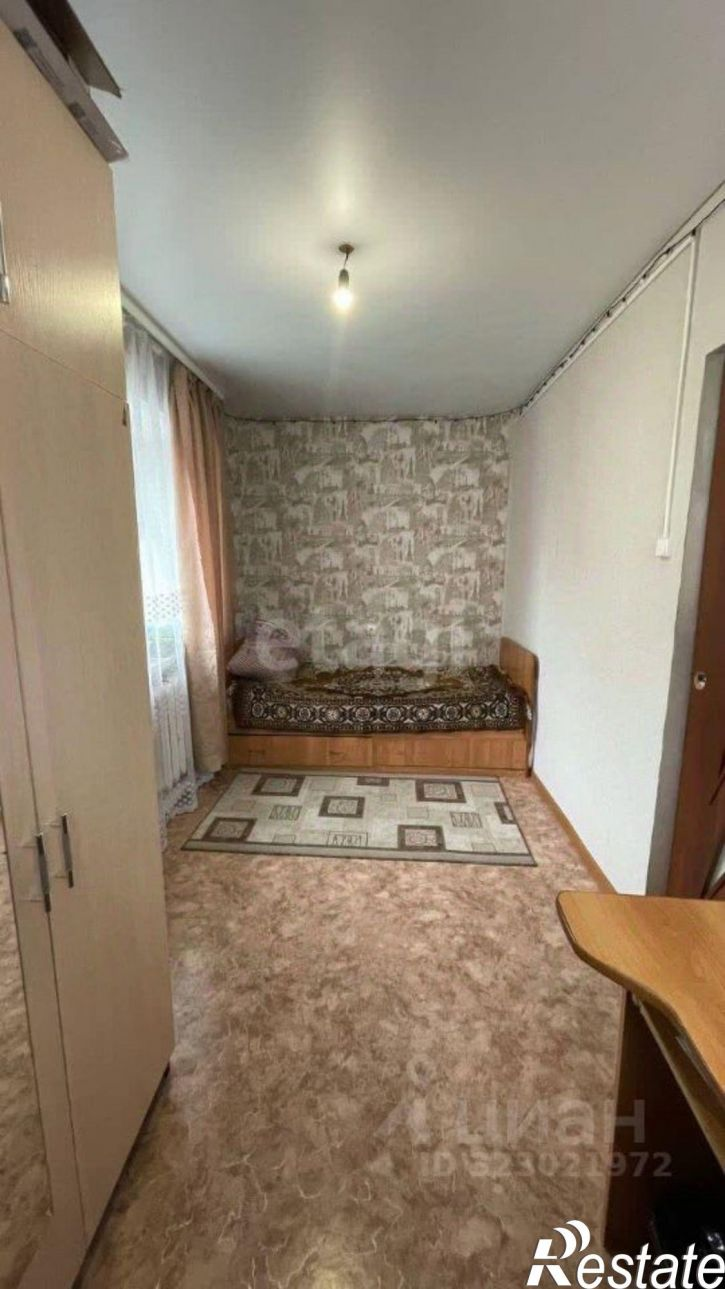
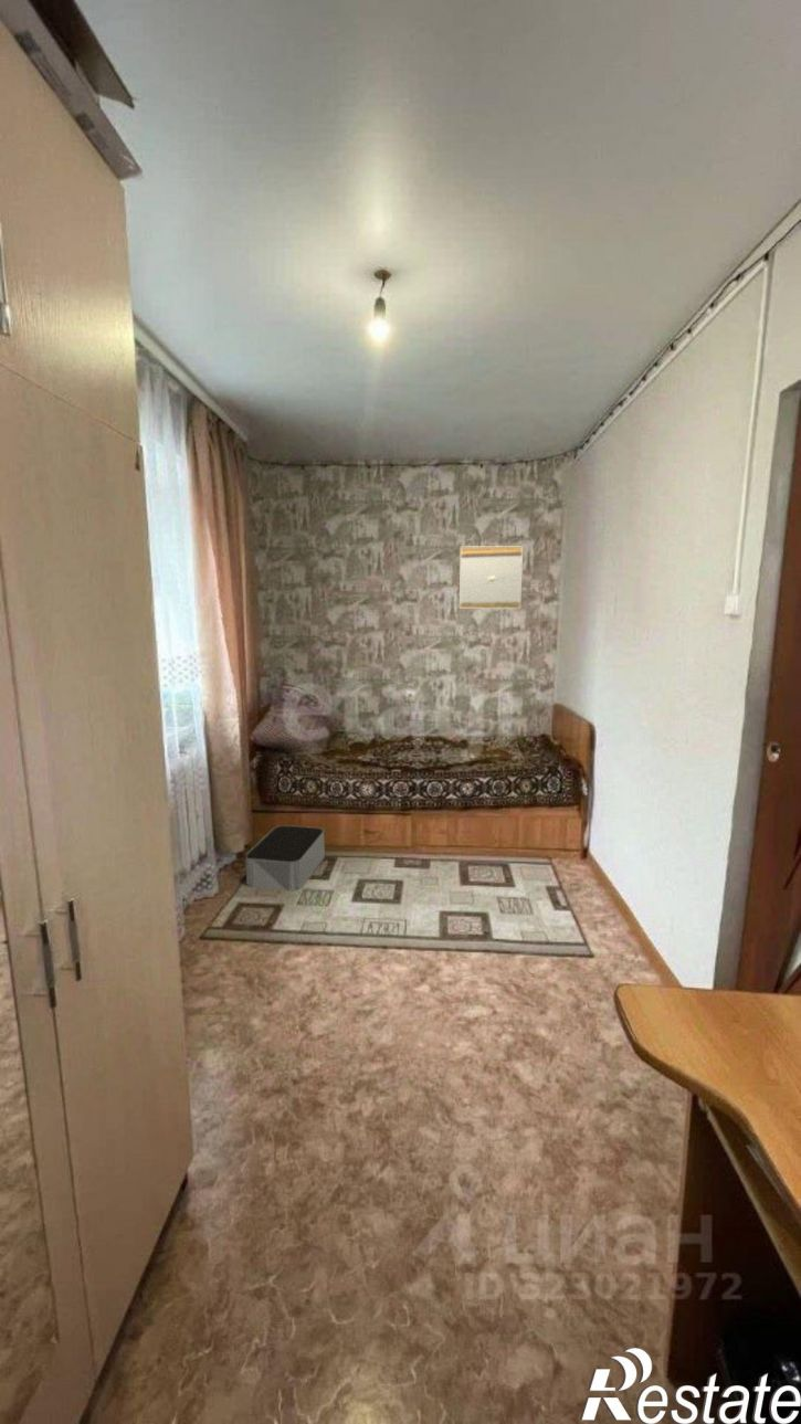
+ storage bin [244,824,326,892]
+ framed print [459,546,524,610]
